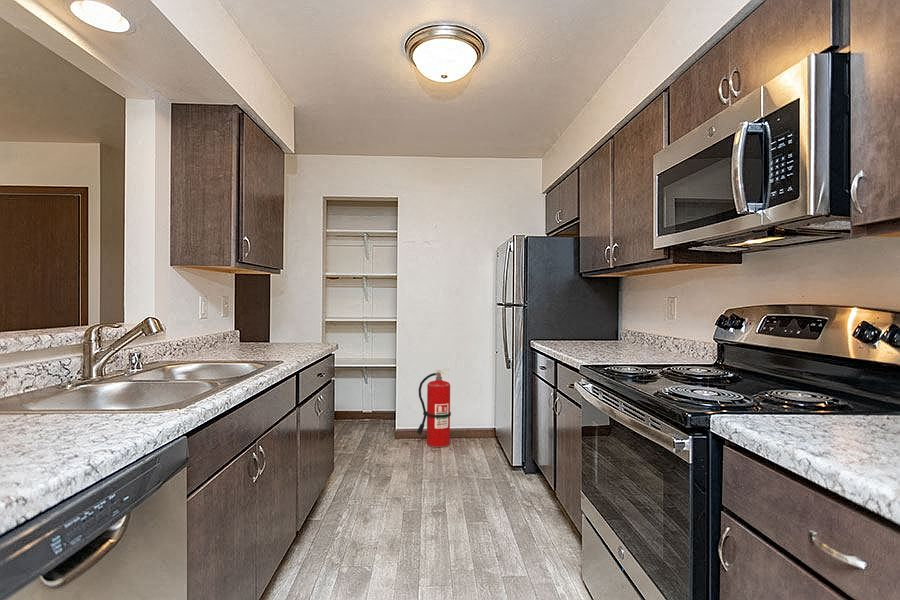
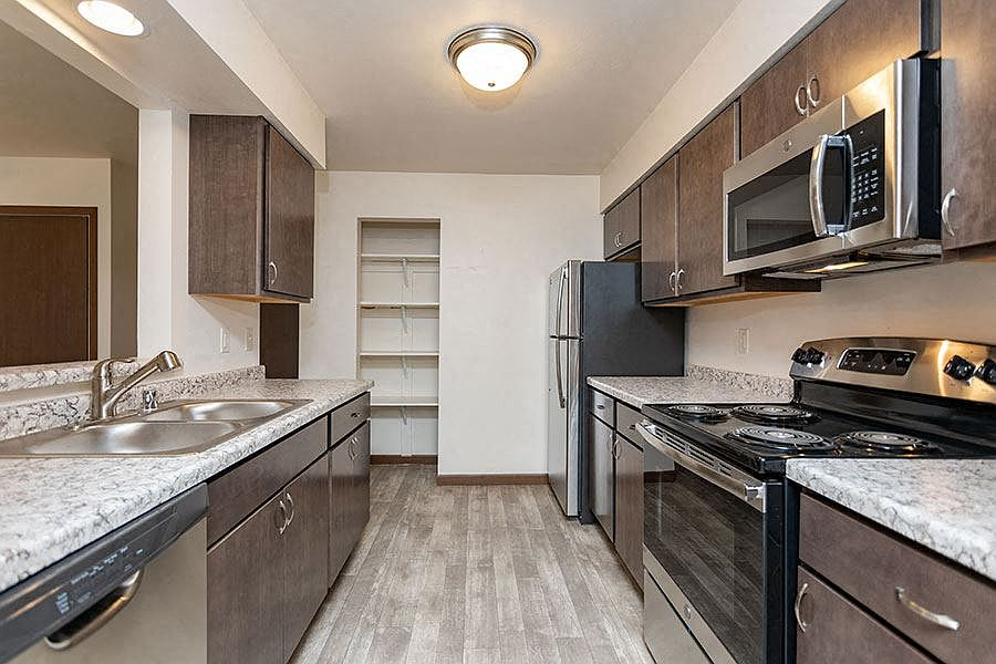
- fire extinguisher [416,368,452,448]
